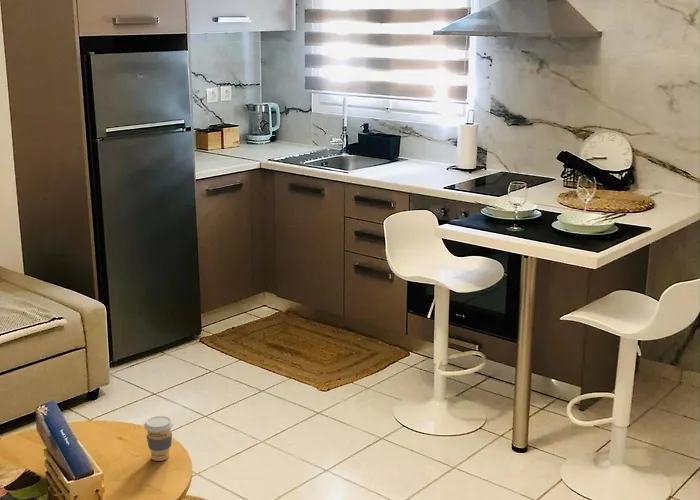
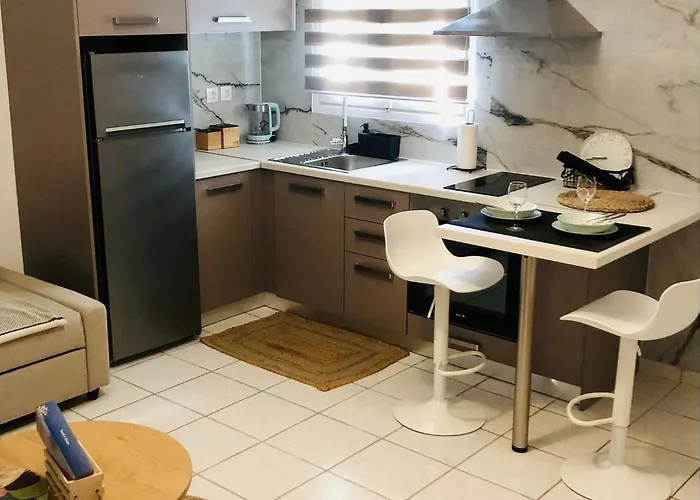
- coffee cup [143,415,174,462]
